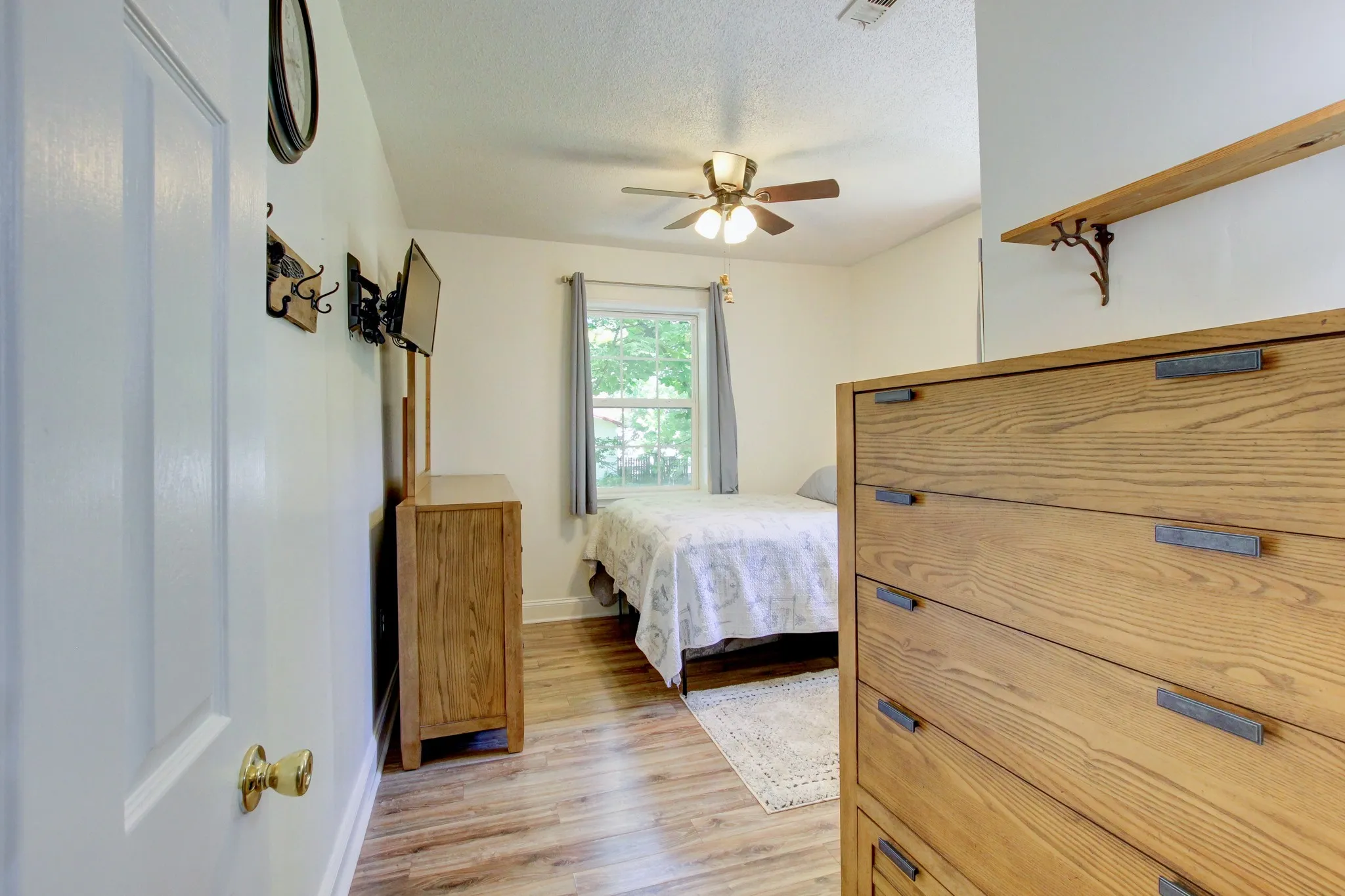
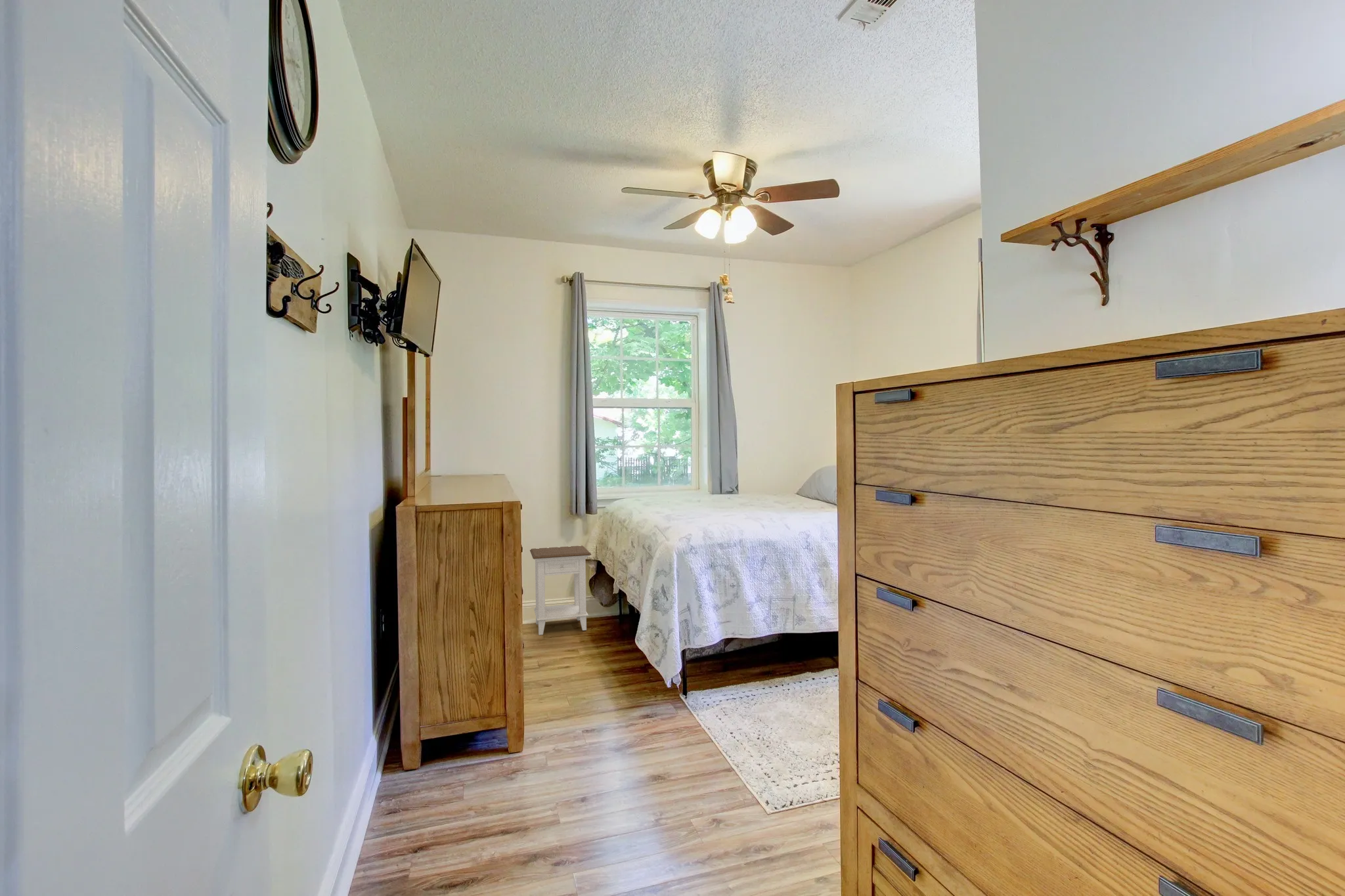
+ nightstand [529,545,592,635]
